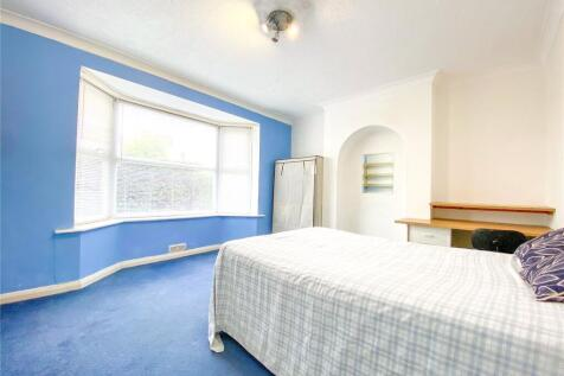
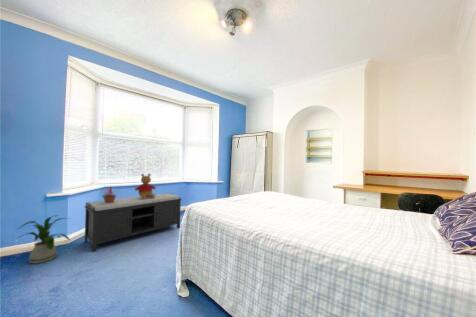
+ stuffed bear [134,172,157,199]
+ potted plant [99,185,120,203]
+ bench [84,192,183,253]
+ house plant [15,214,71,265]
